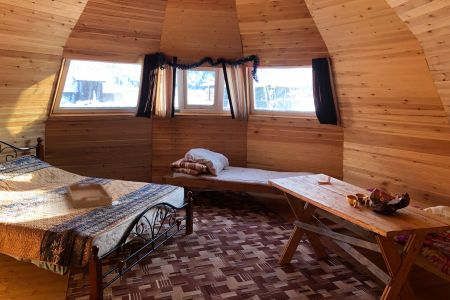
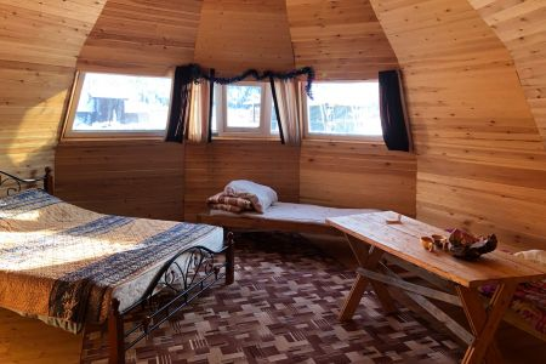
- serving tray [66,181,113,209]
